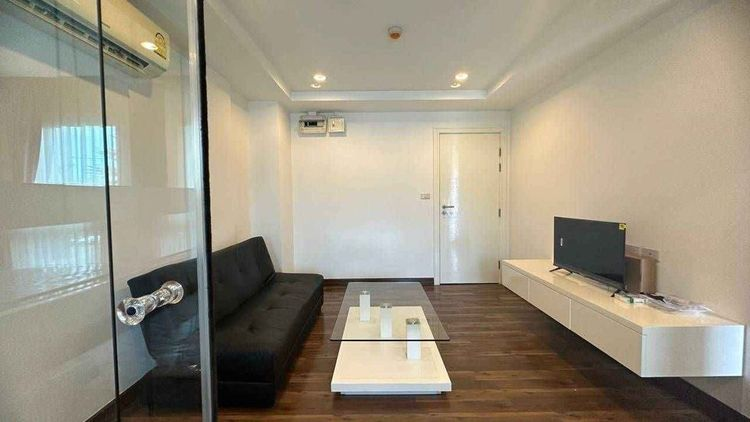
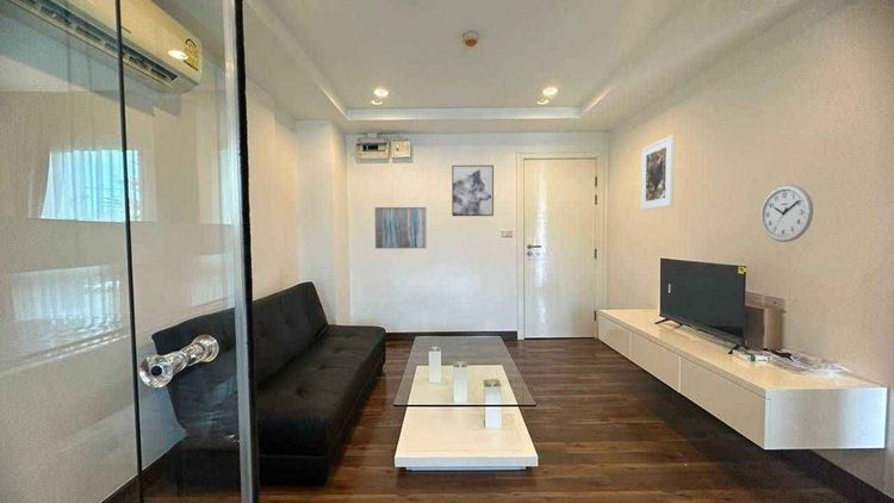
+ wall art [374,206,427,249]
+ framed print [640,135,675,211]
+ wall art [451,164,495,217]
+ wall clock [759,184,814,243]
